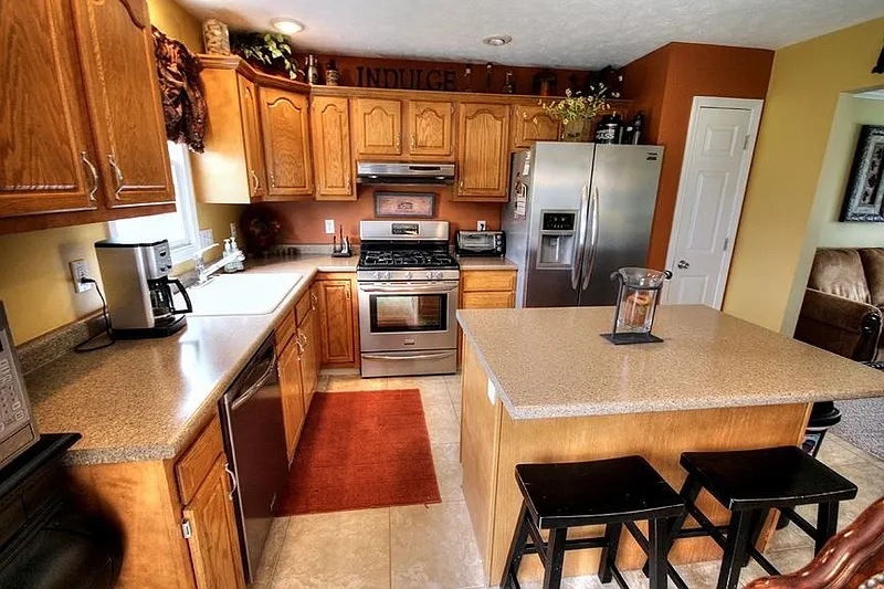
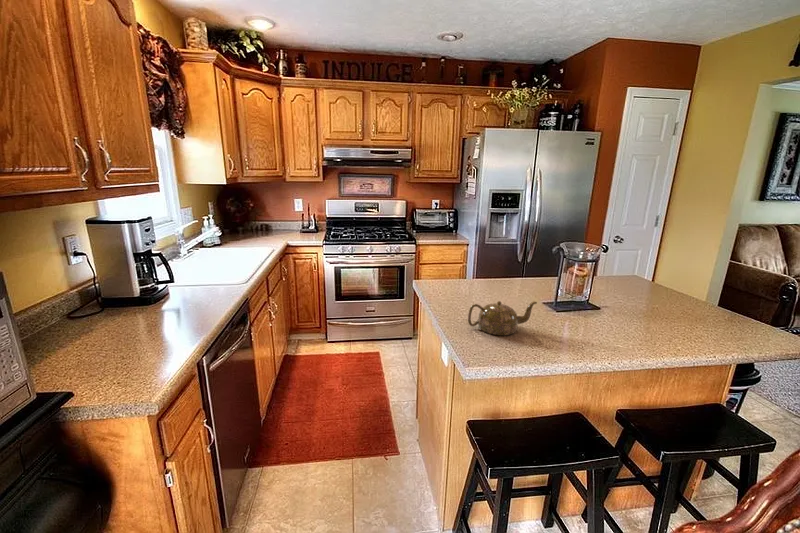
+ teapot [467,300,538,336]
